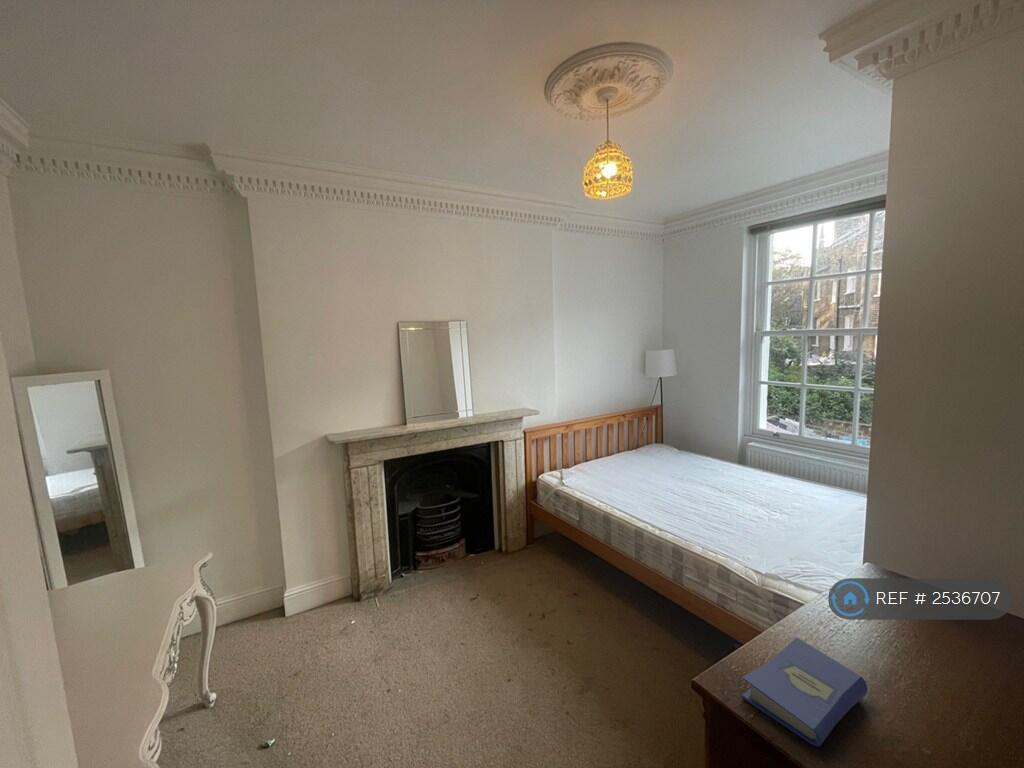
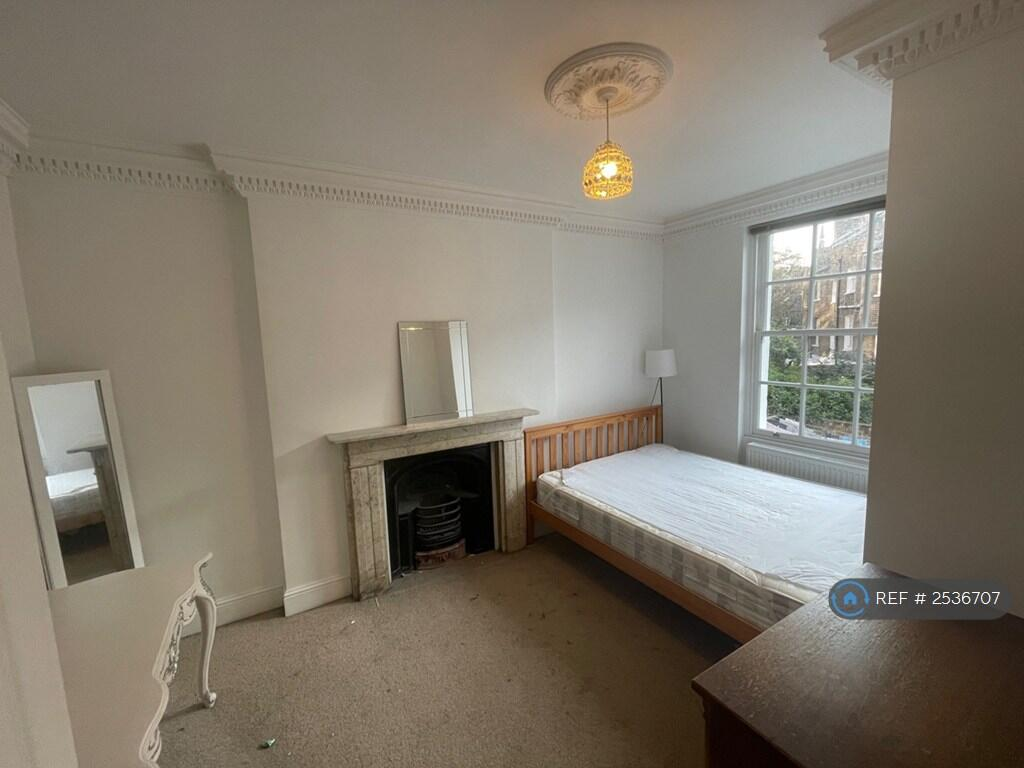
- hardcover book [741,636,868,747]
